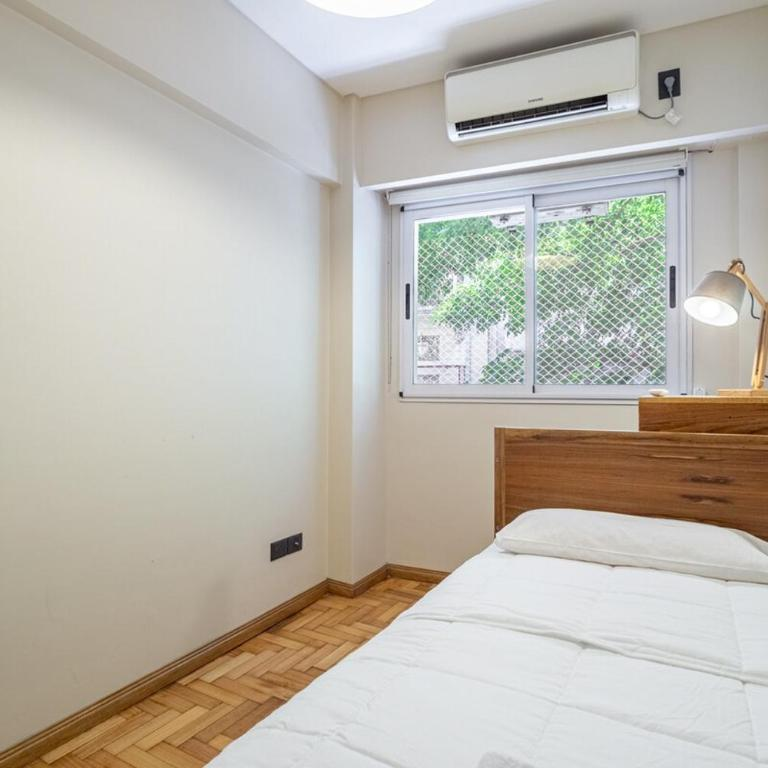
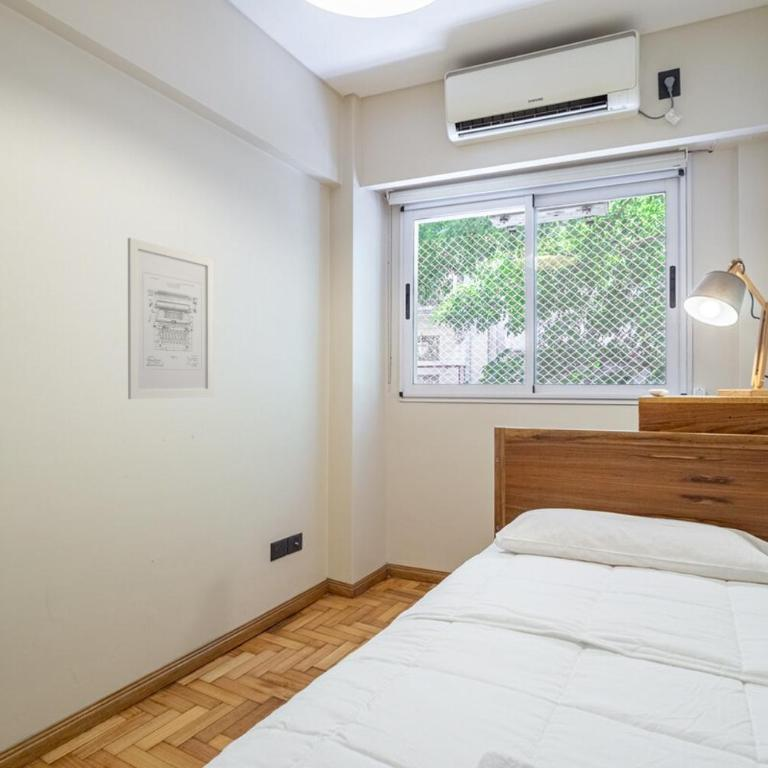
+ wall art [127,237,215,400]
